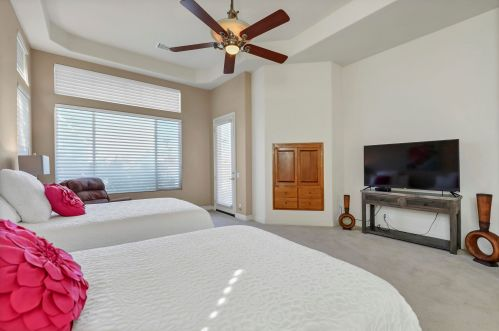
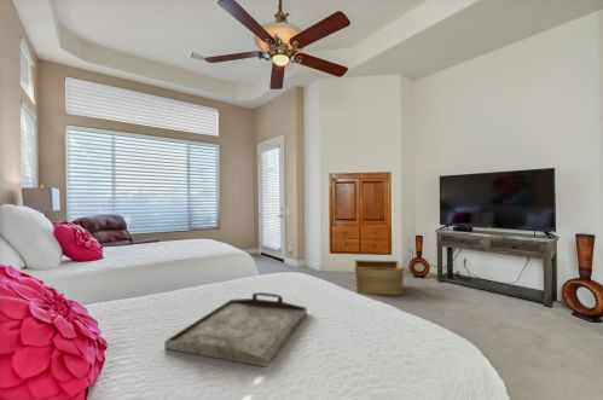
+ serving tray [163,291,308,369]
+ hamper [353,259,406,296]
